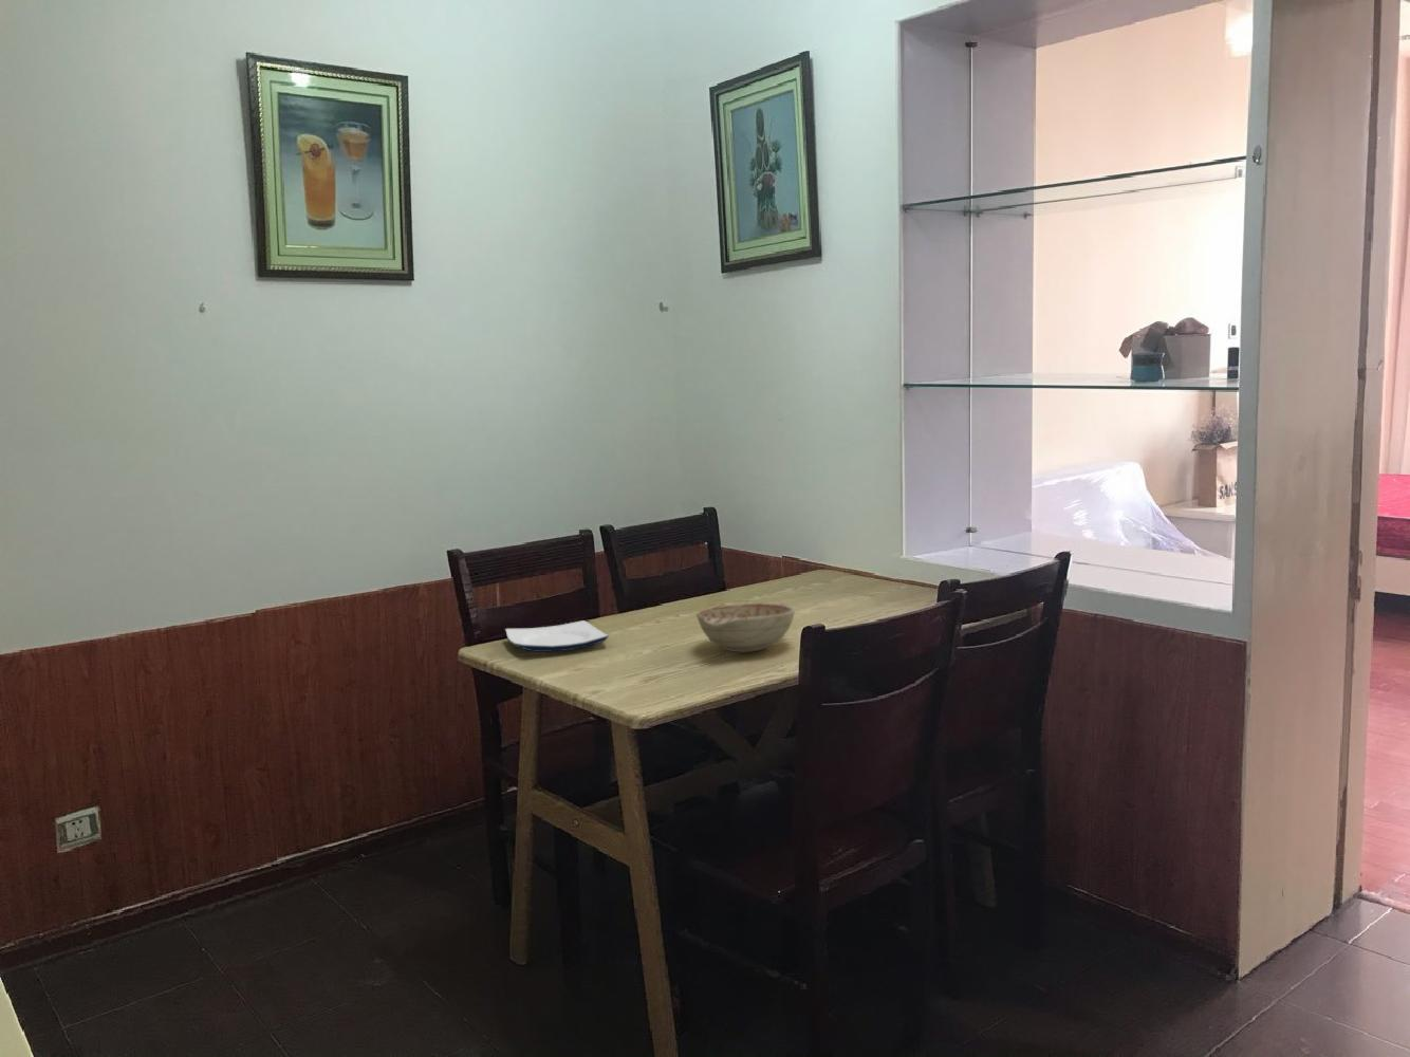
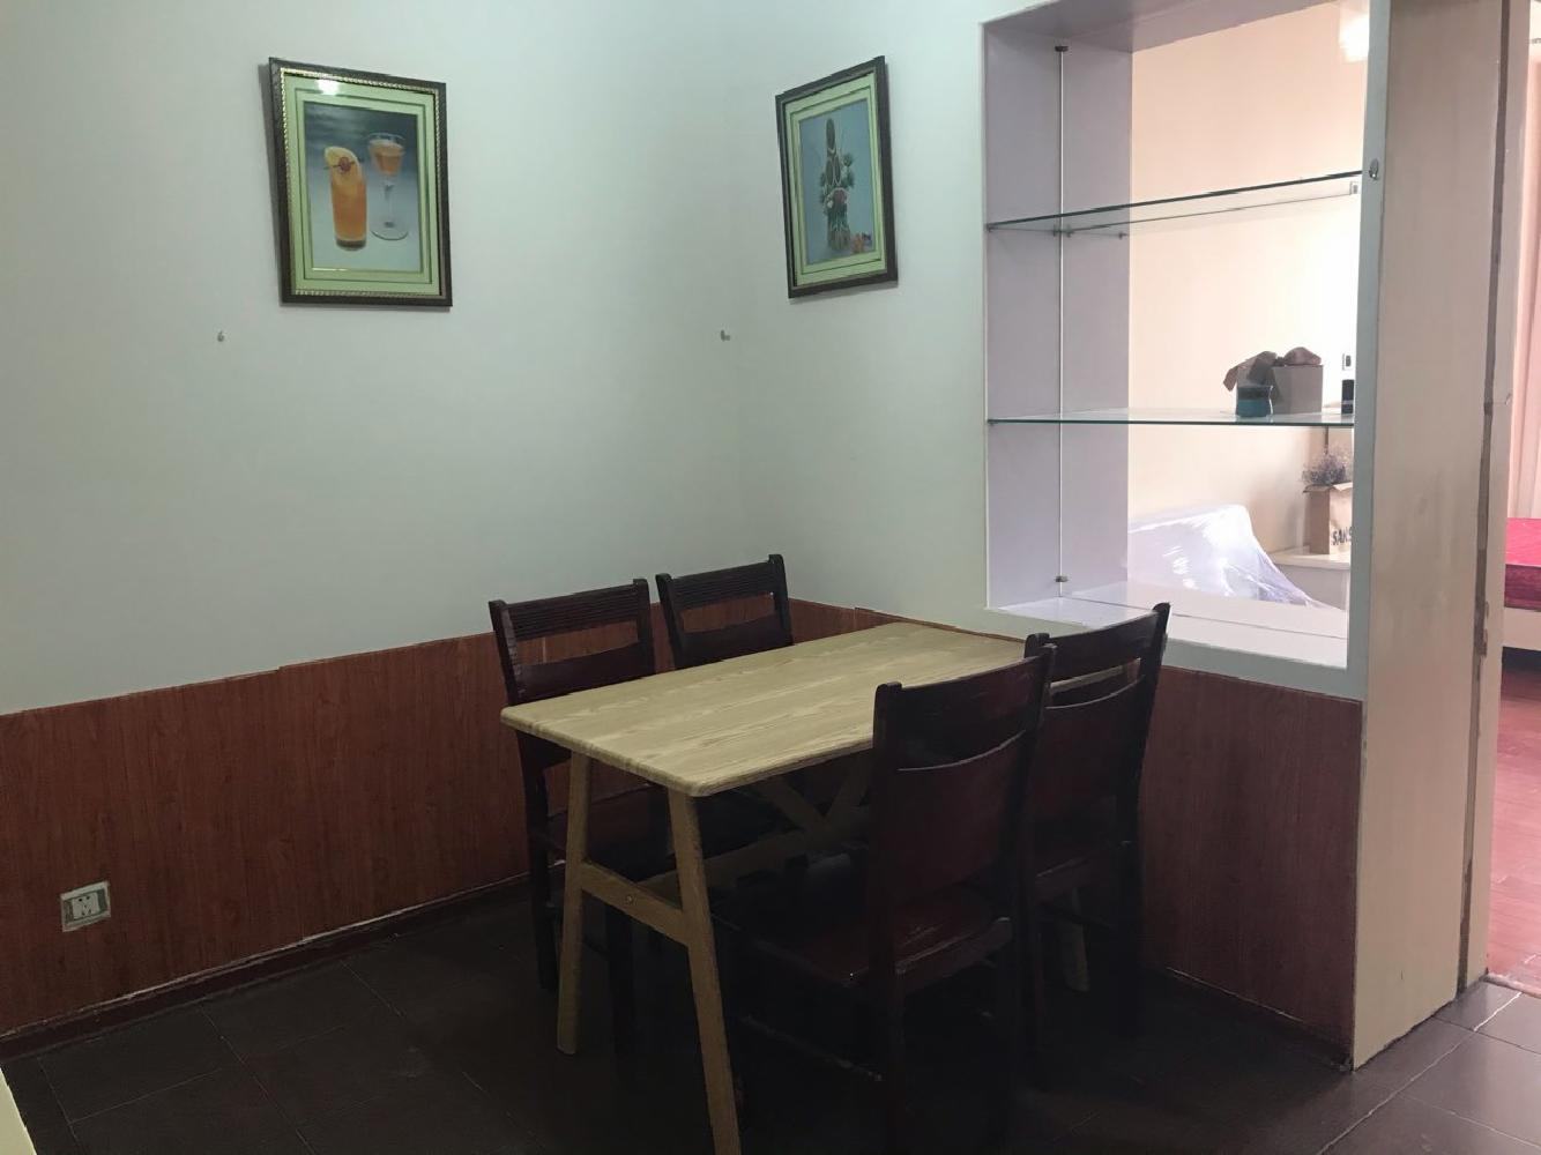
- decorative bowl [695,602,796,653]
- plate [504,620,610,653]
